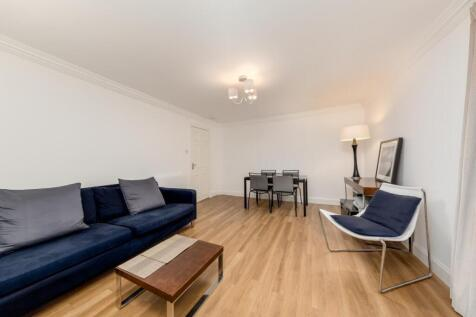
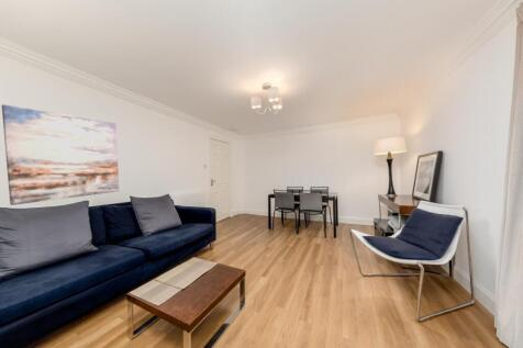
+ wall art [1,103,120,206]
